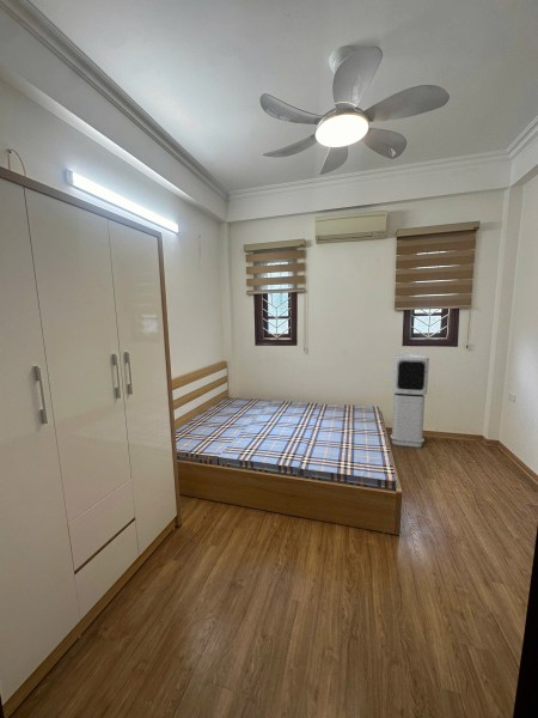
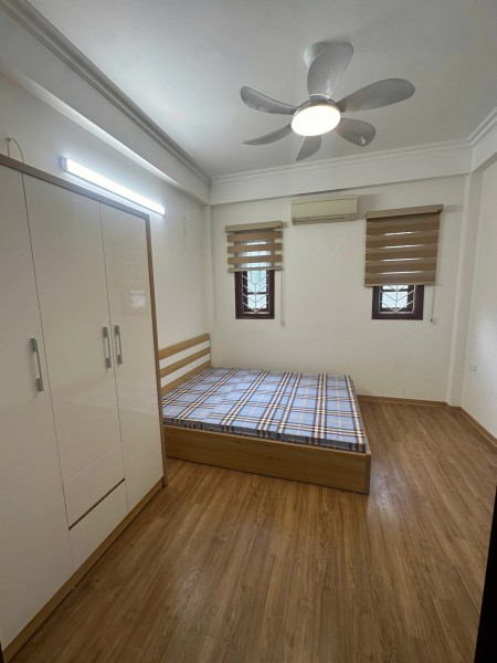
- air purifier [390,353,430,449]
